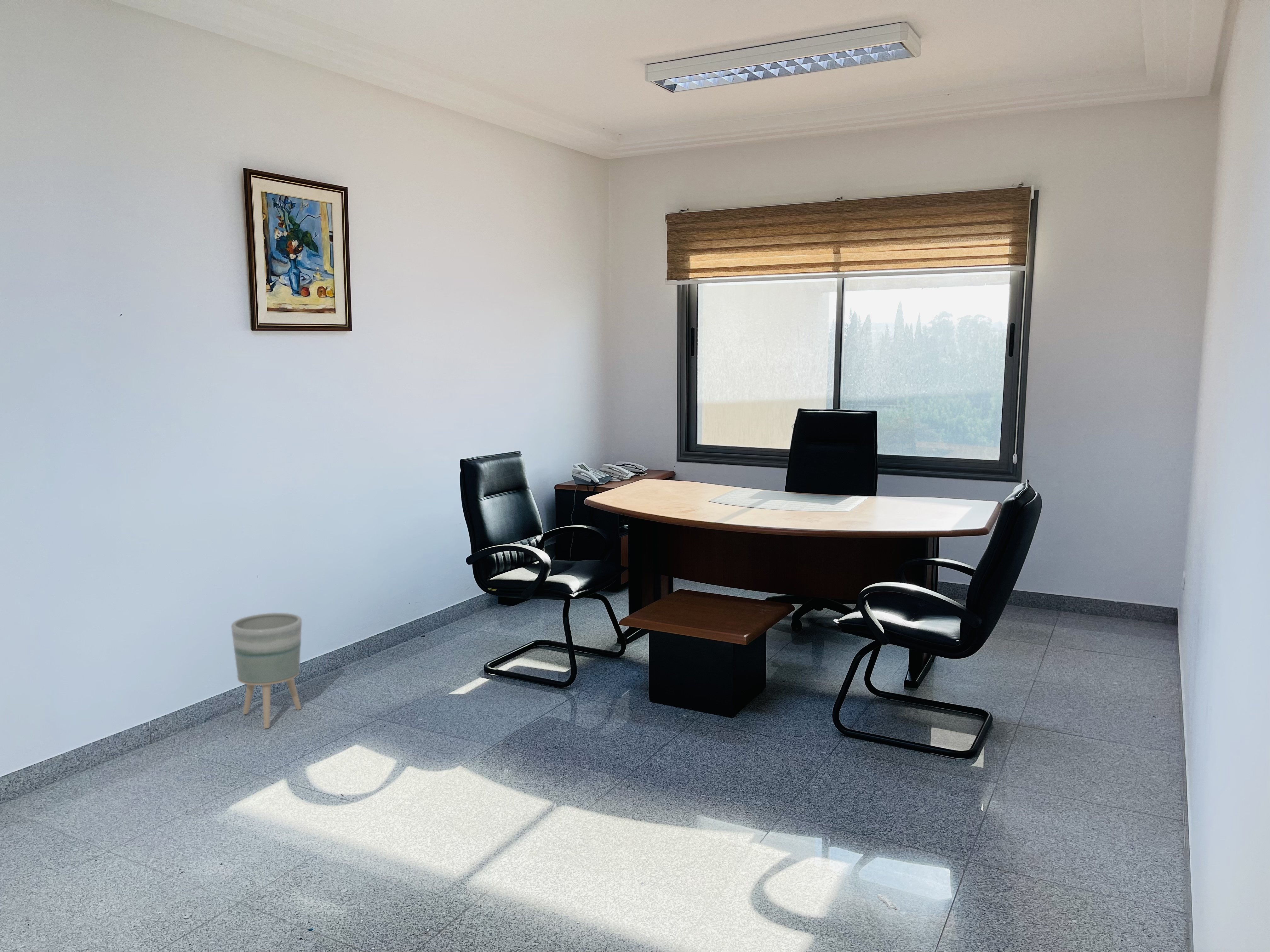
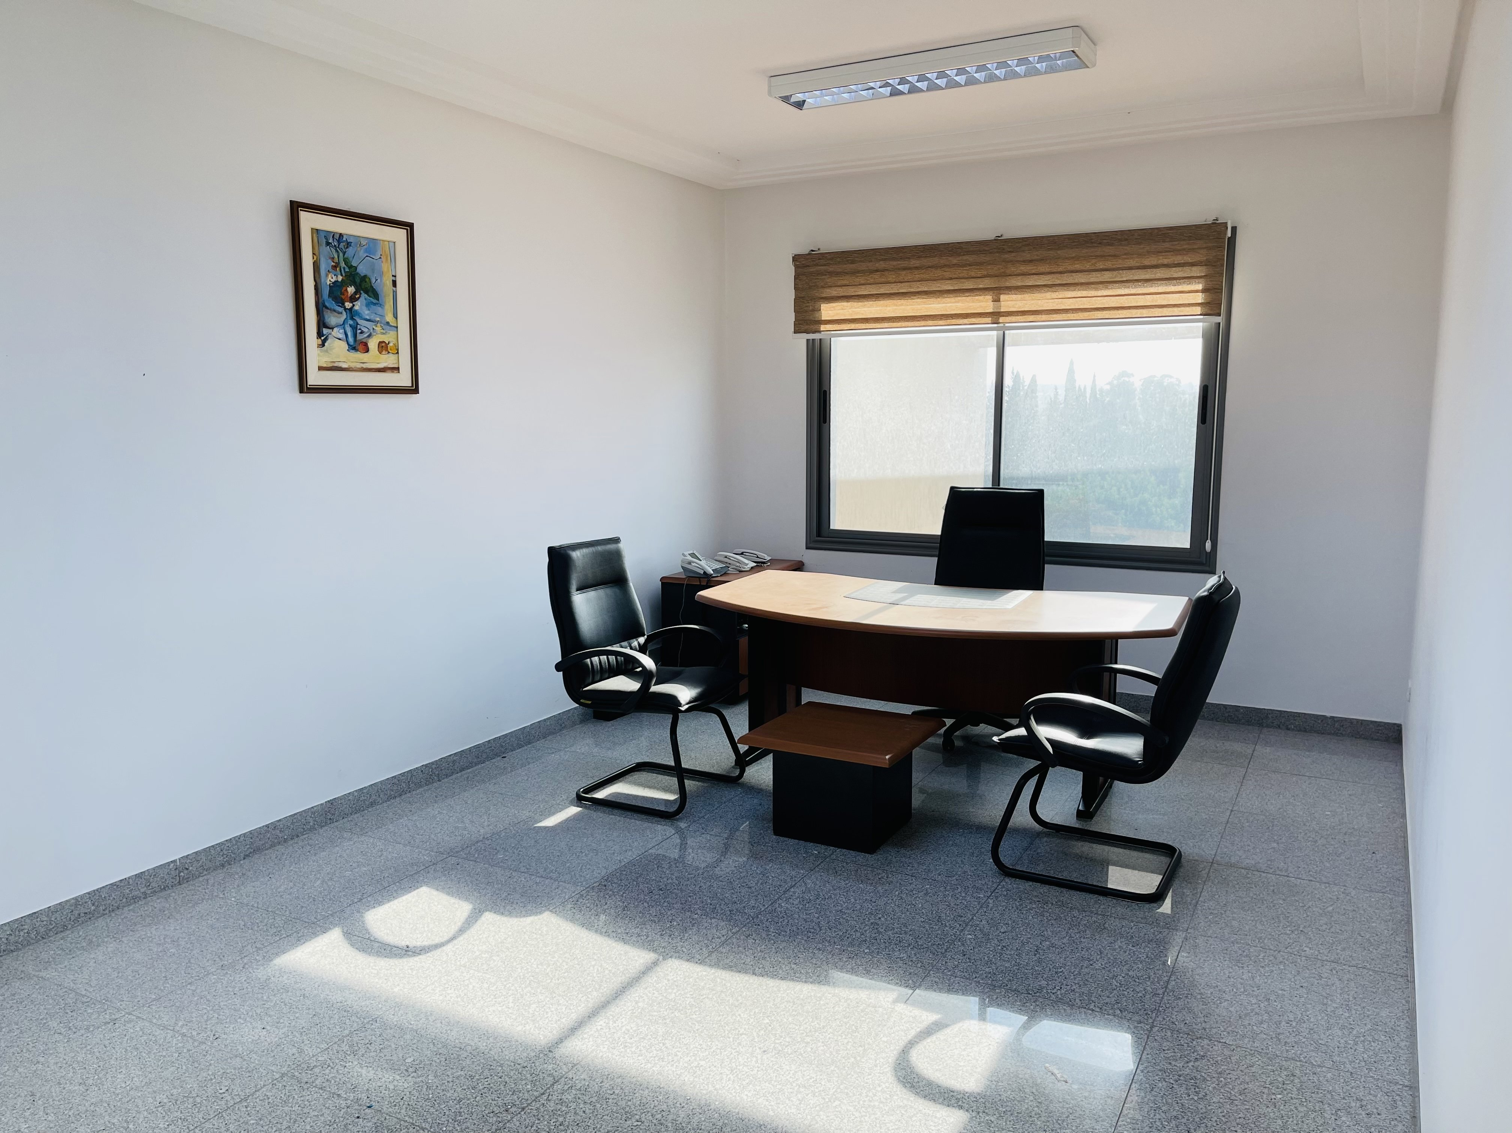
- planter [231,613,302,729]
